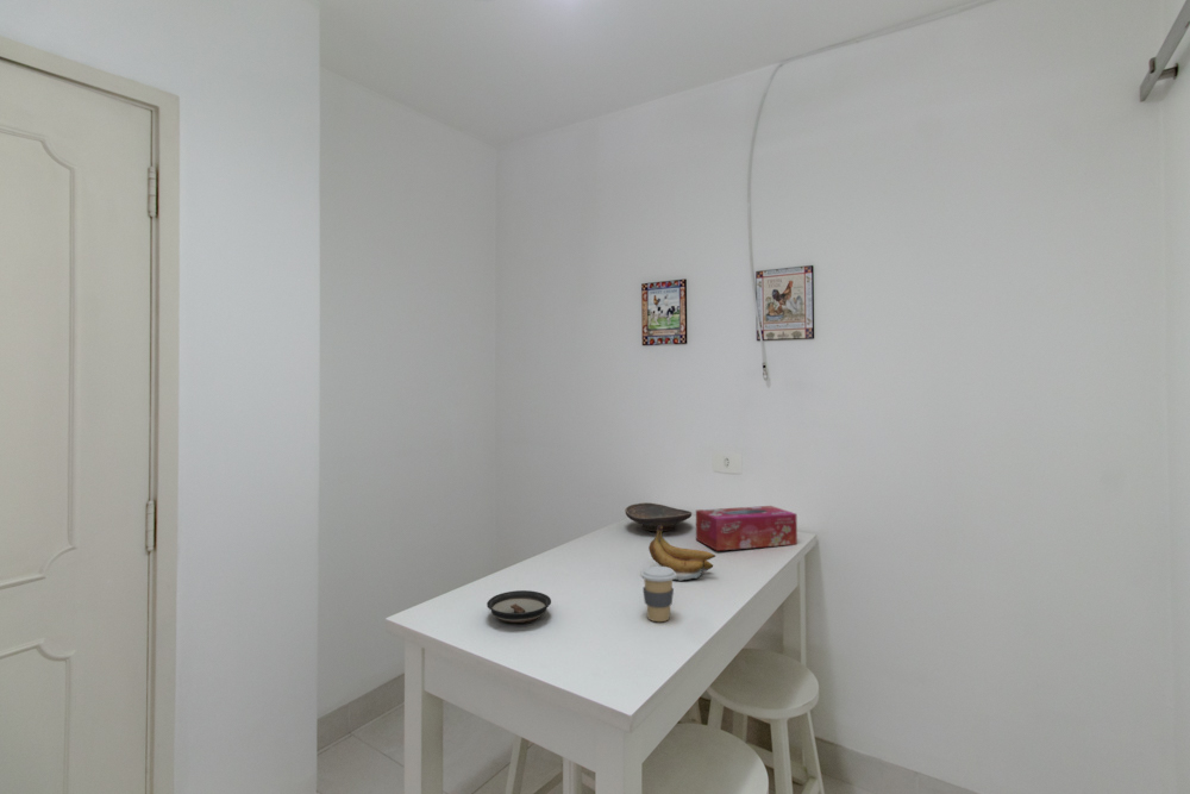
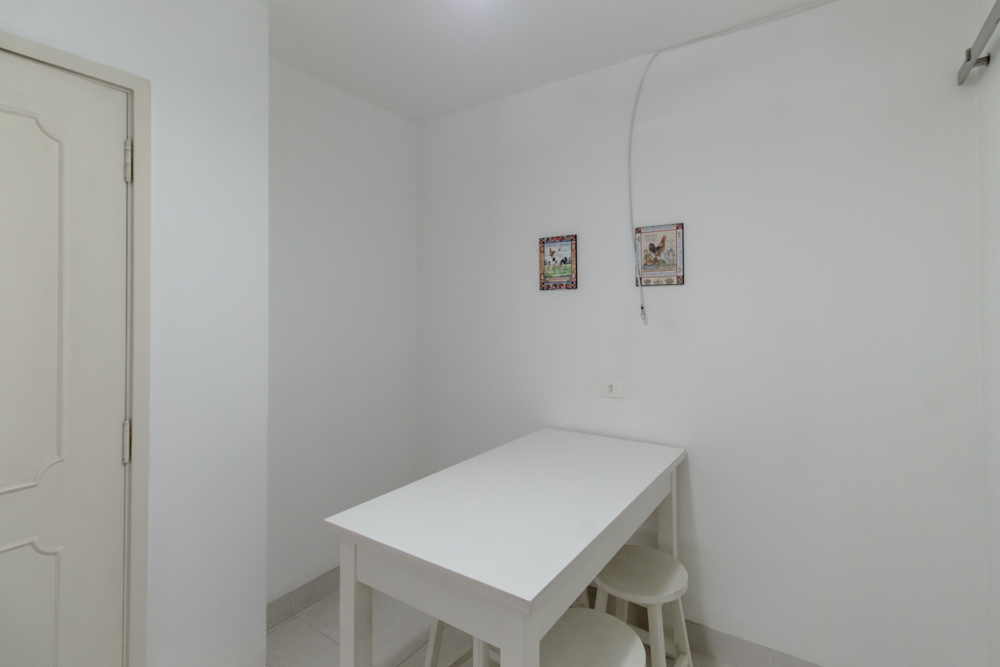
- saucer [486,589,552,624]
- decorative bowl [624,501,693,532]
- tissue box [695,505,798,552]
- banana [647,525,716,582]
- coffee cup [640,565,676,623]
